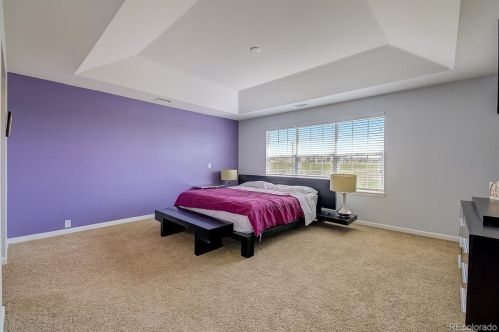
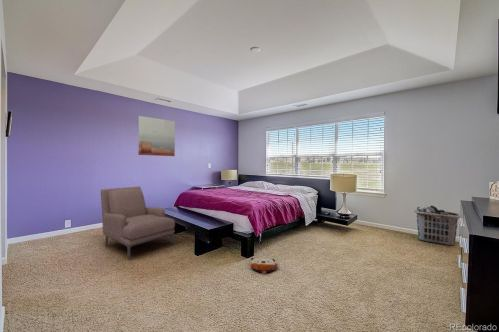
+ plush toy [250,257,277,275]
+ wall art [137,115,176,157]
+ armchair [100,186,176,260]
+ clothes hamper [413,205,461,247]
